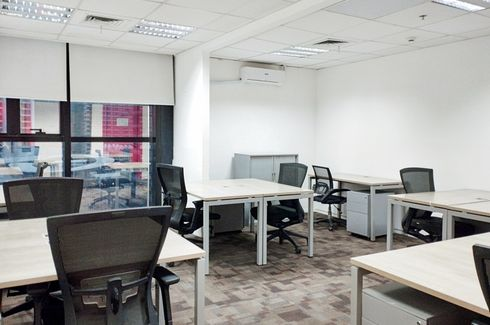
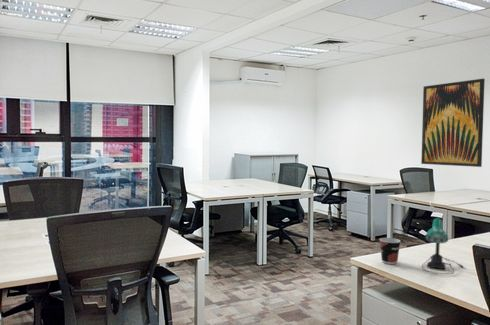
+ wall art [420,78,486,168]
+ cup [379,237,402,265]
+ desk lamp [421,218,465,275]
